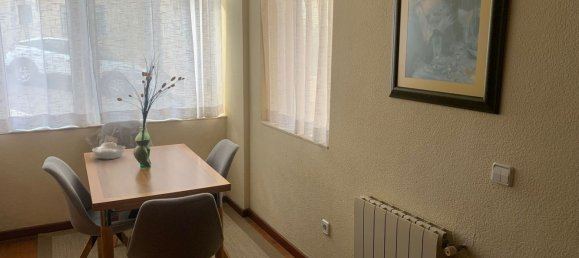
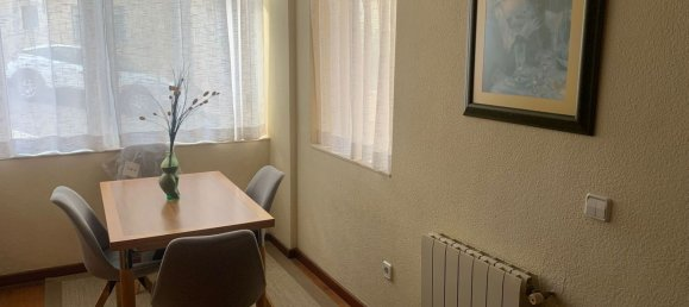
- bowl [91,142,126,160]
